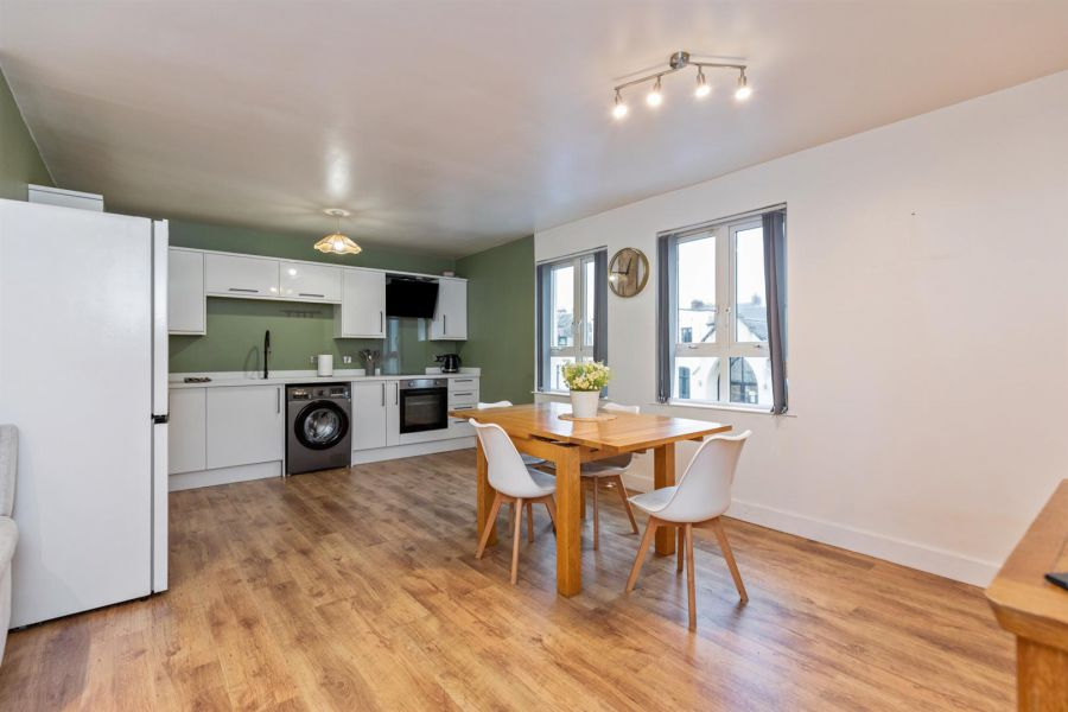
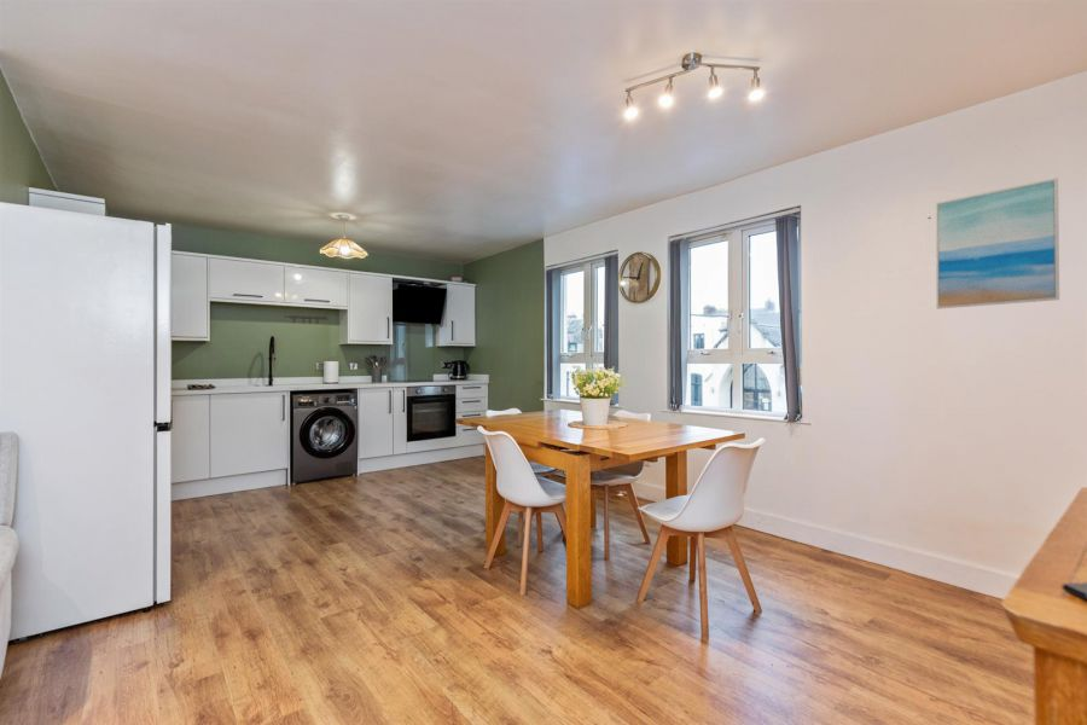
+ wall art [934,176,1060,309]
